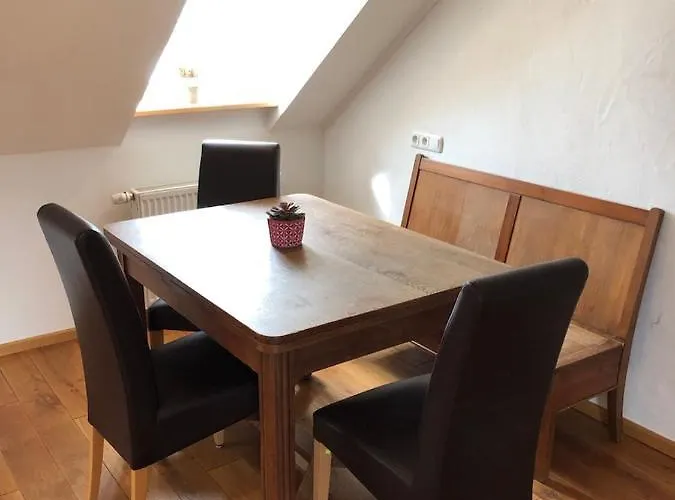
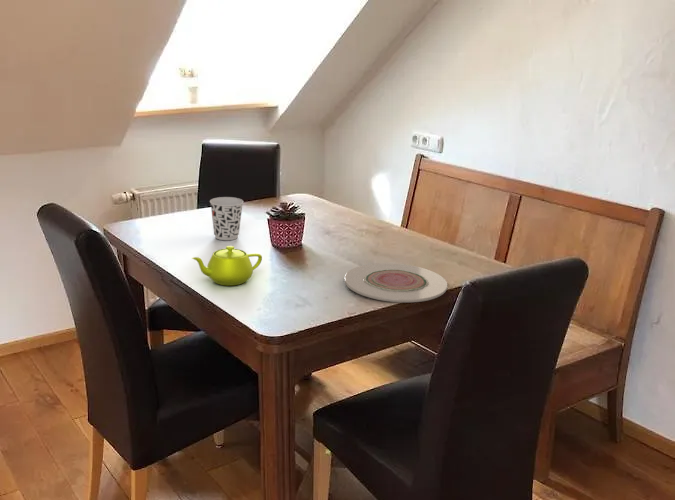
+ plate [343,262,448,303]
+ cup [209,196,244,241]
+ teapot [191,245,263,287]
